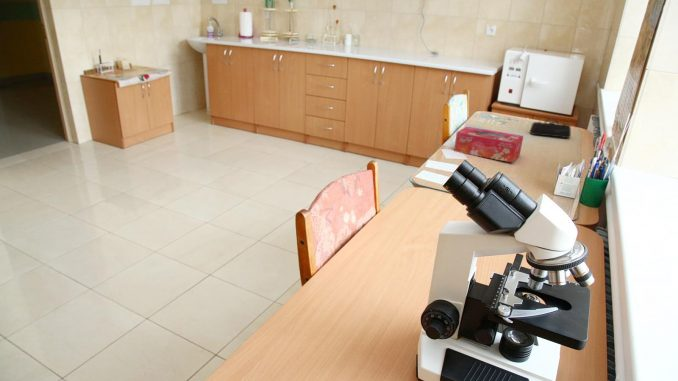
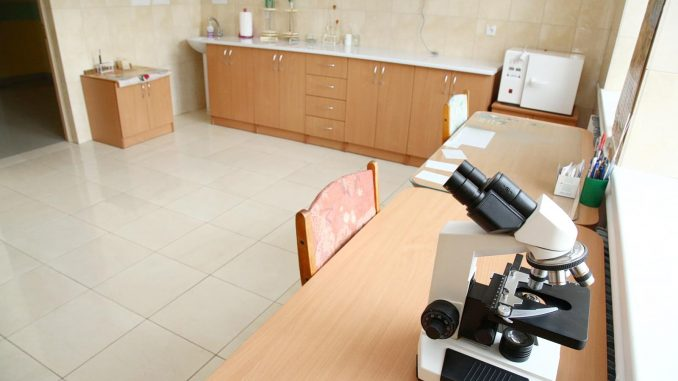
- tissue box [453,125,524,164]
- pencil case [529,117,572,139]
